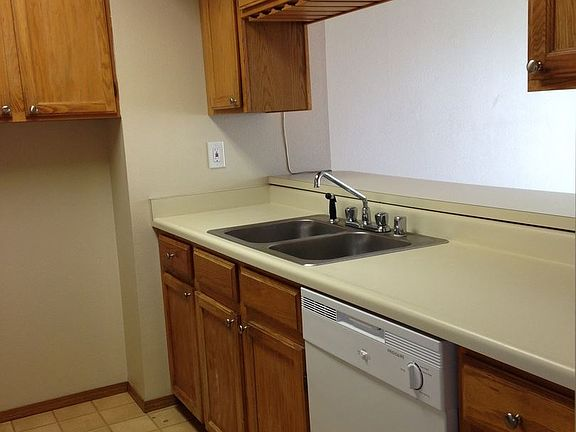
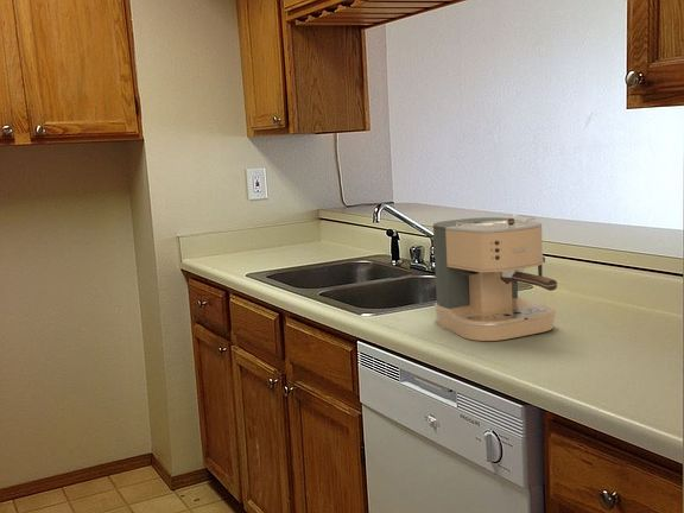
+ coffee maker [432,214,558,342]
